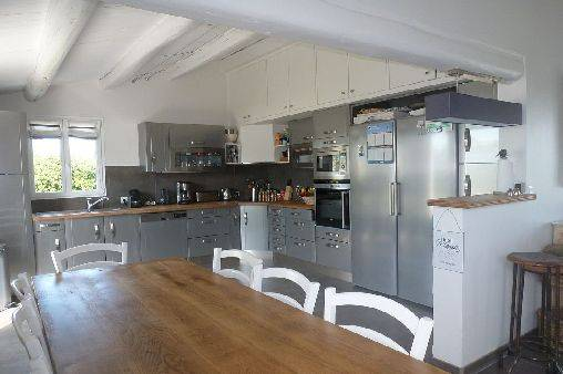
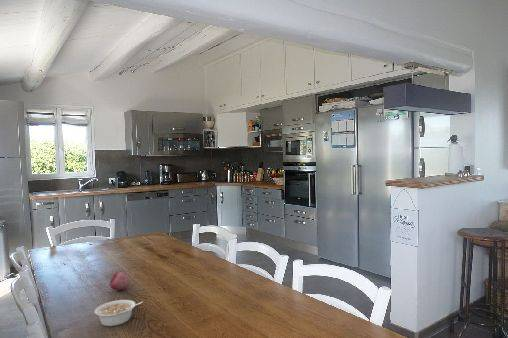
+ fruit [109,271,131,291]
+ legume [94,299,143,327]
